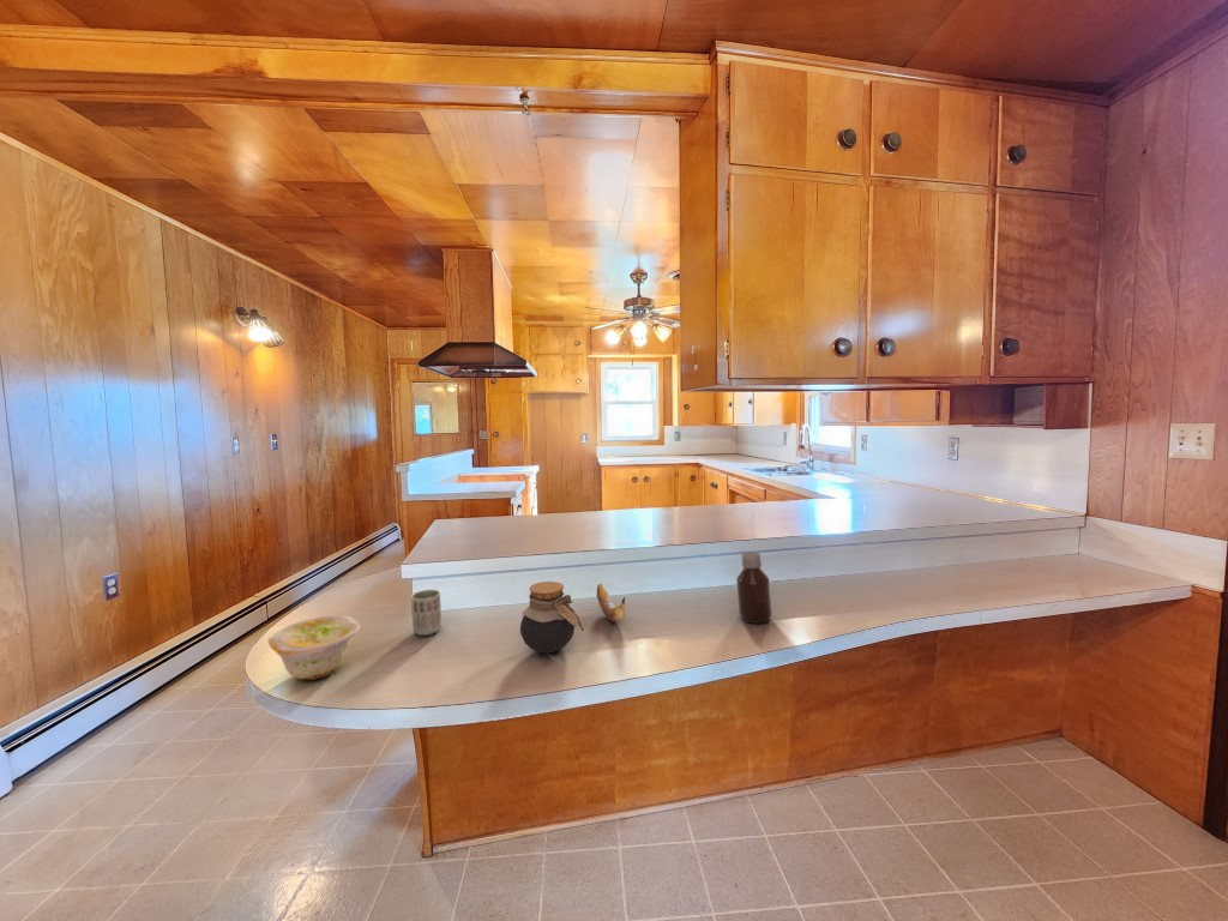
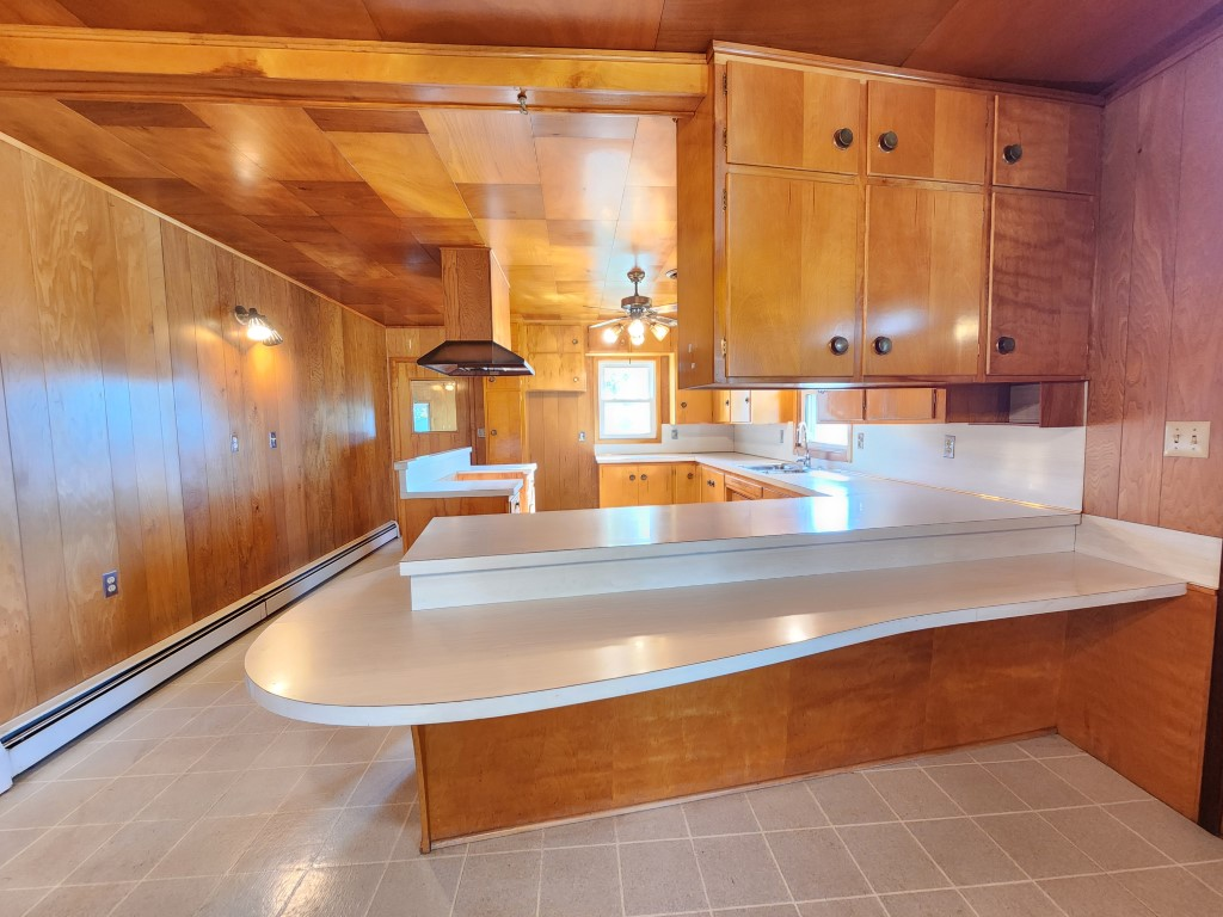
- banana [596,583,626,624]
- bottle [735,550,773,625]
- cup [410,589,443,637]
- bowl [267,614,361,681]
- jar [519,580,585,655]
